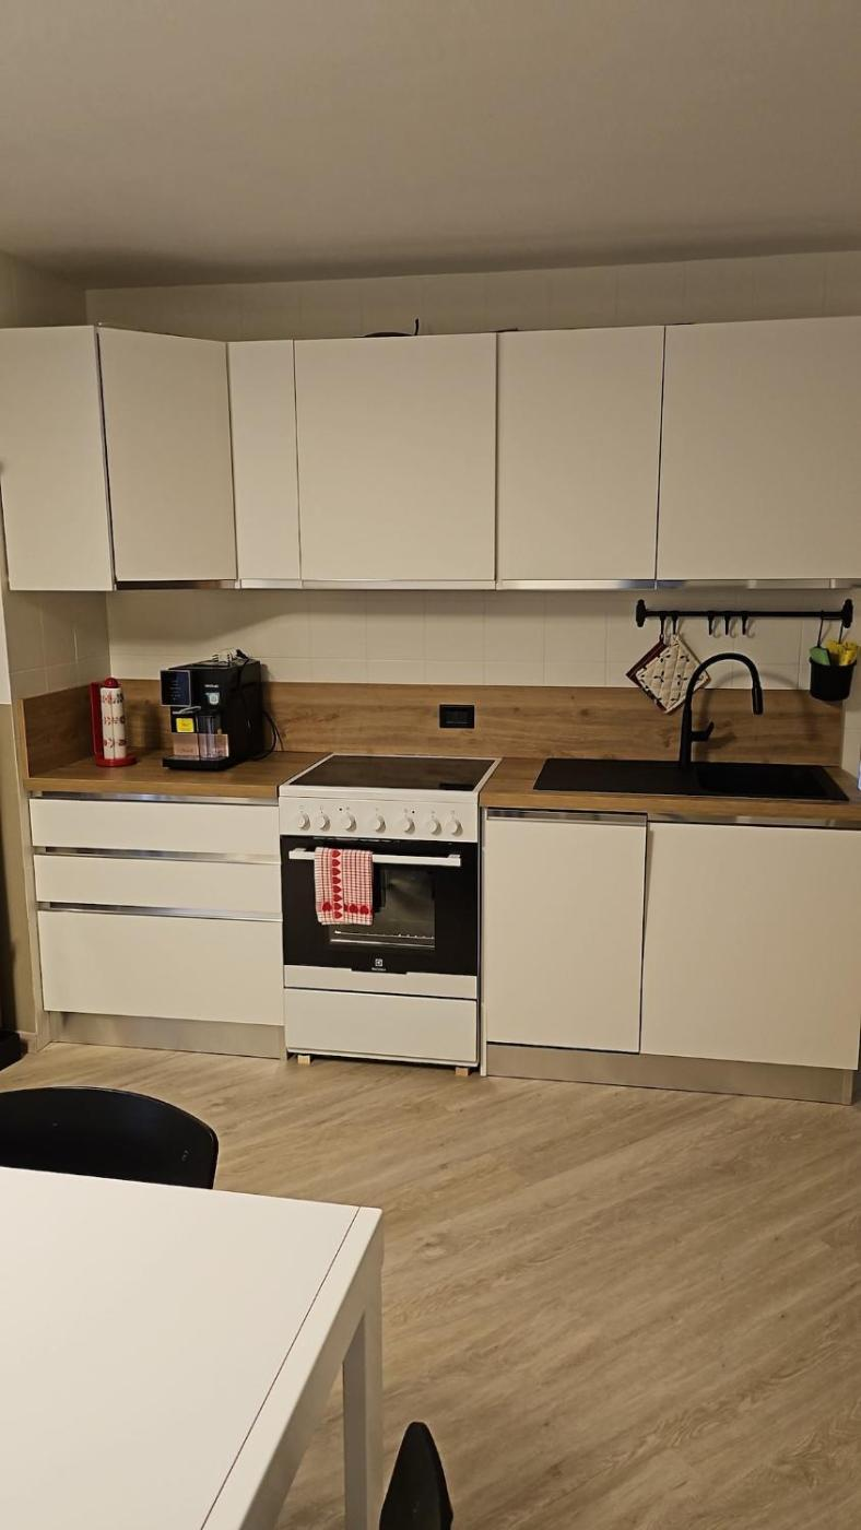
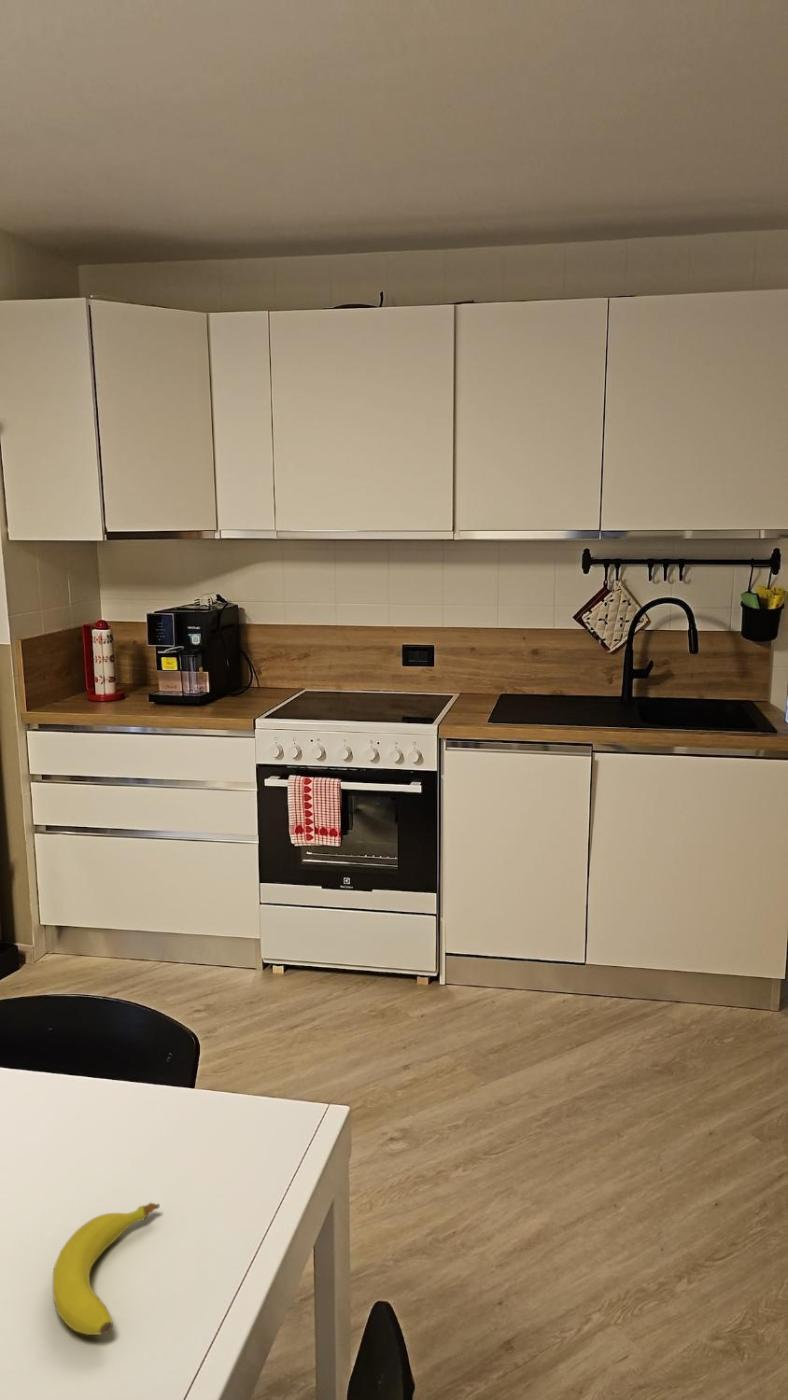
+ fruit [52,1202,161,1336]
